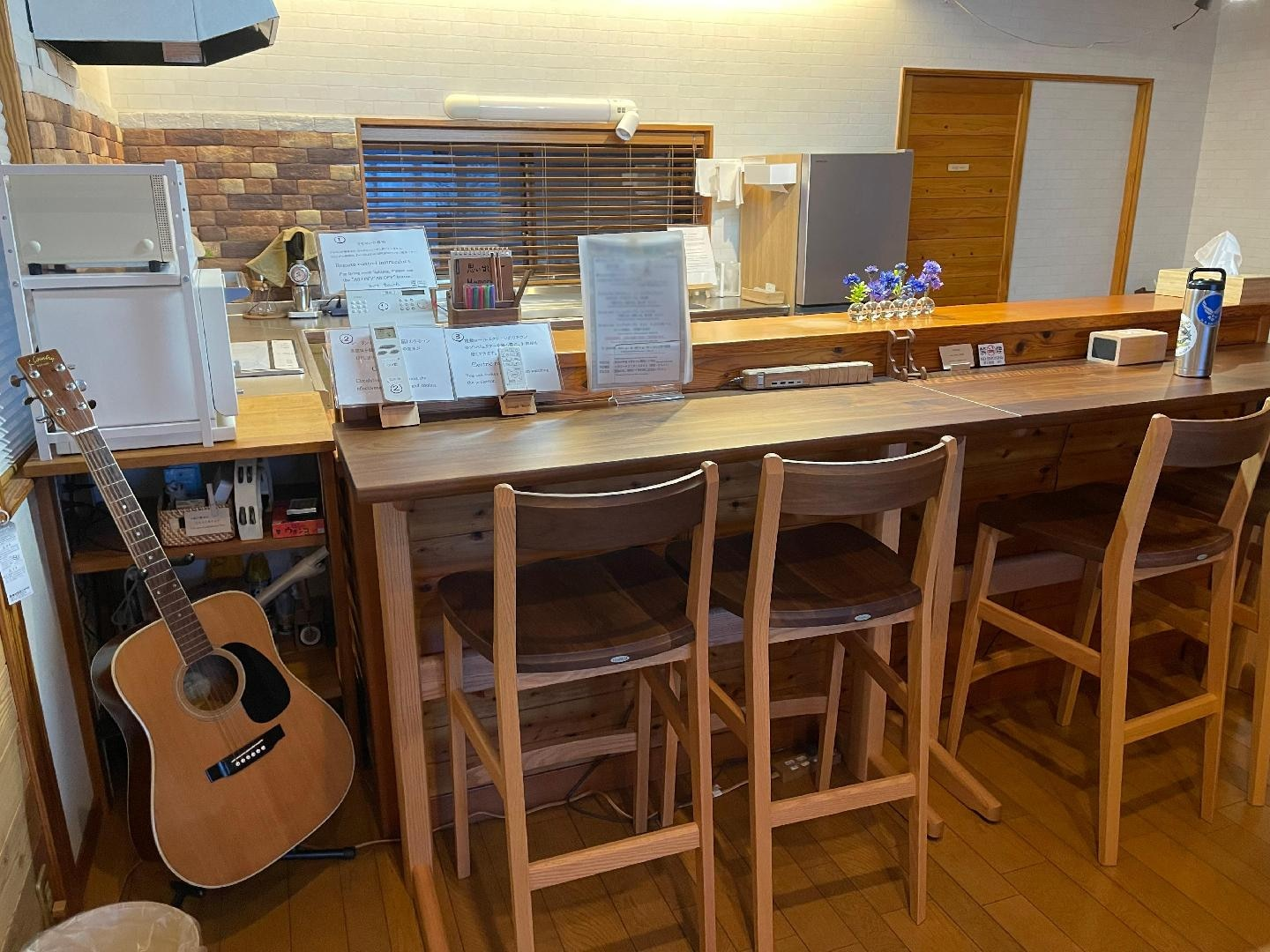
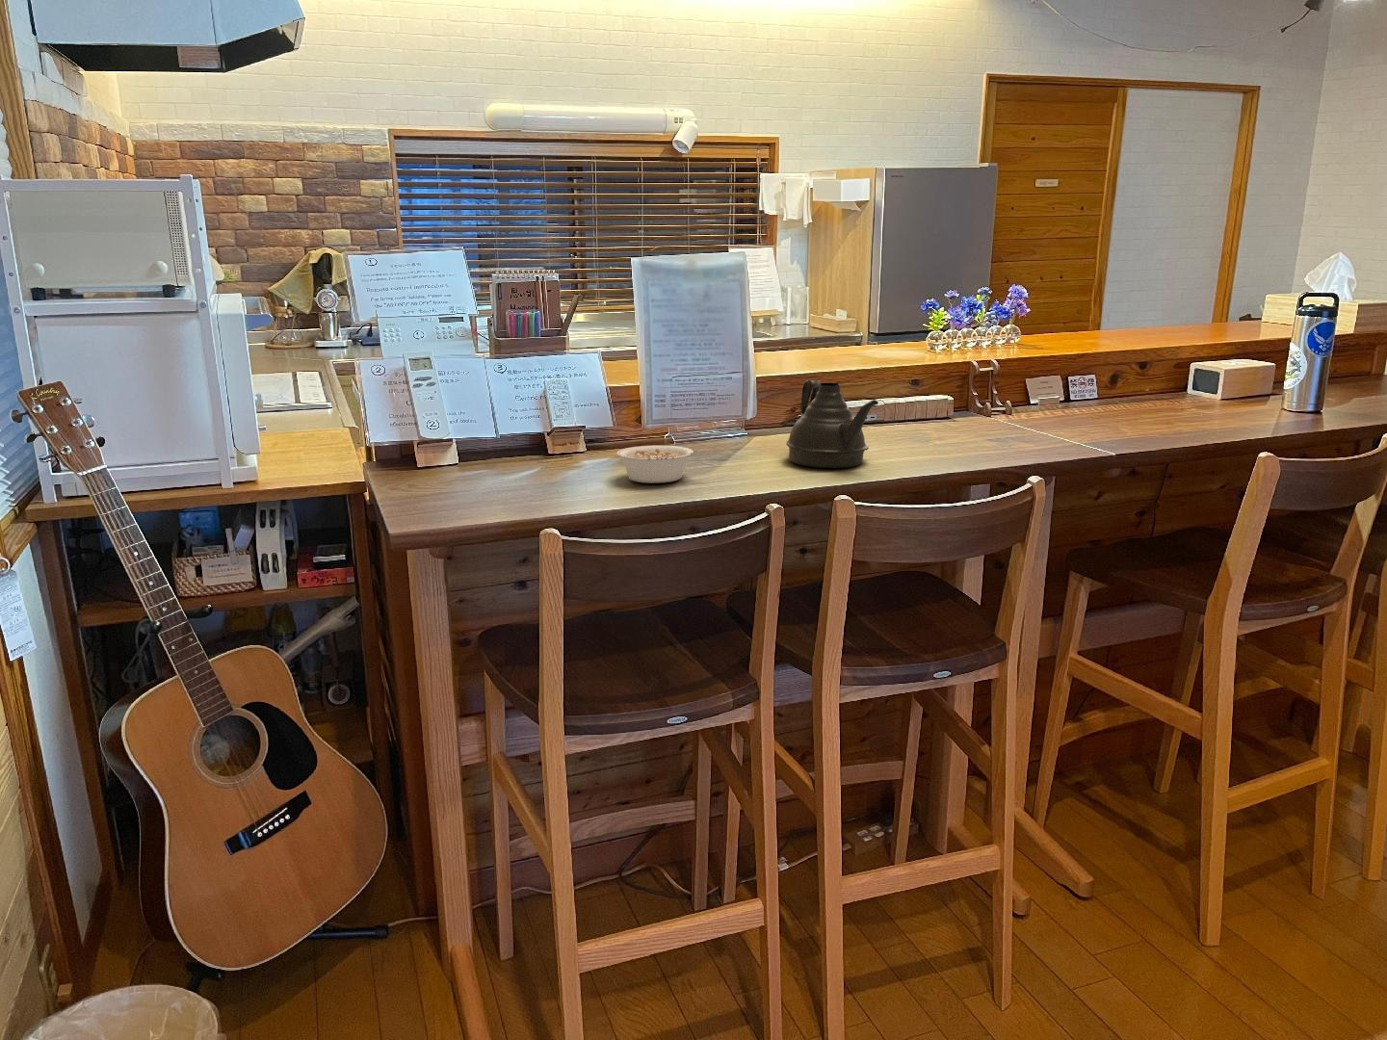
+ legume [616,445,709,484]
+ teapot [785,378,879,469]
